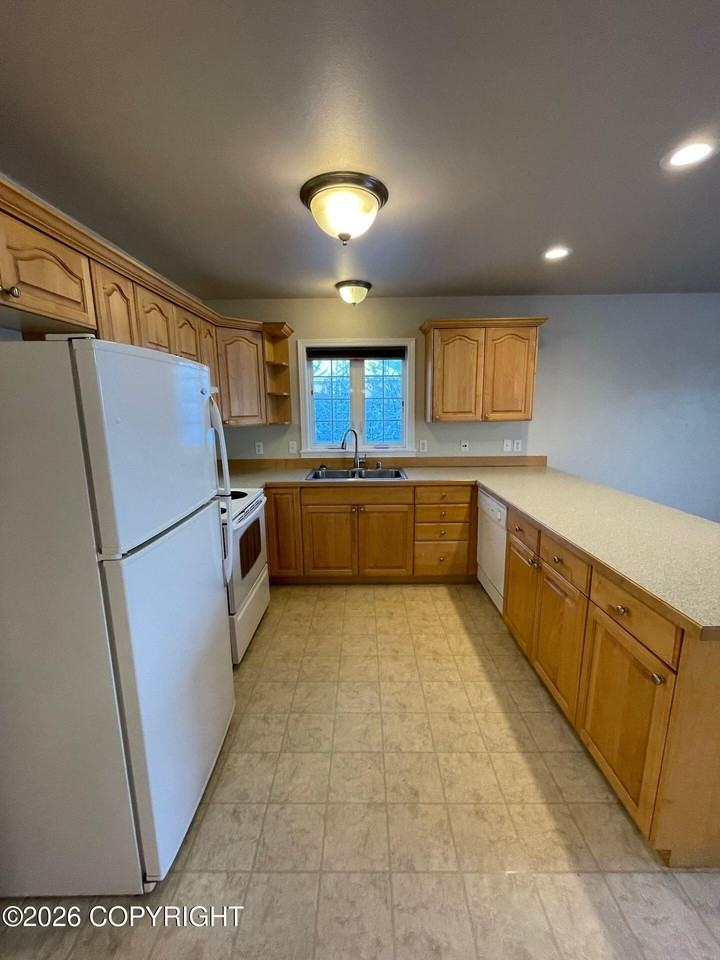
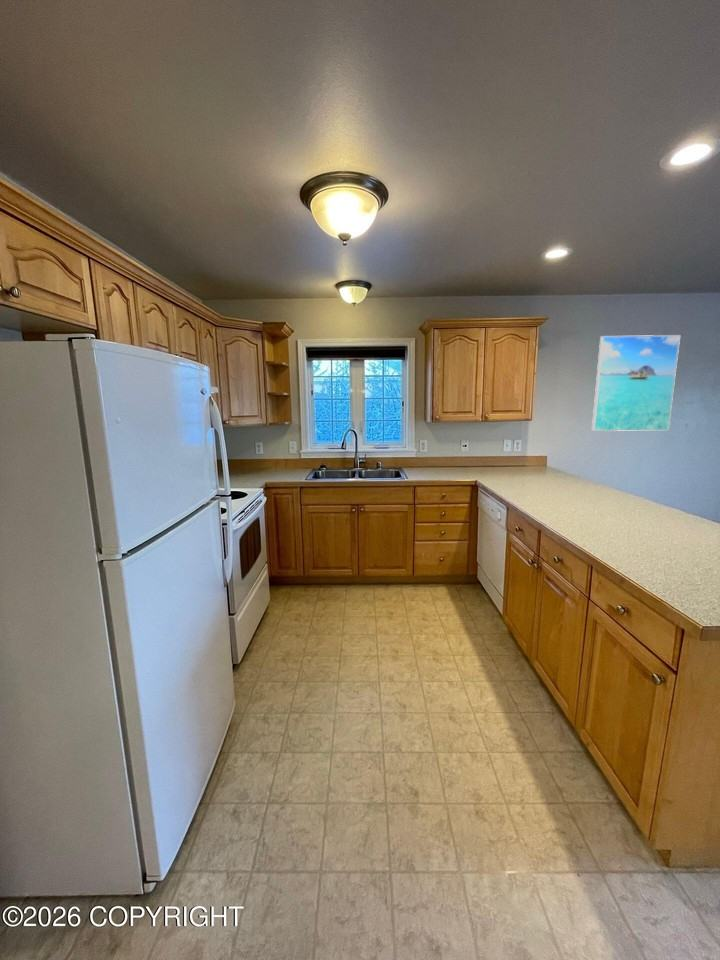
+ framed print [591,334,681,432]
